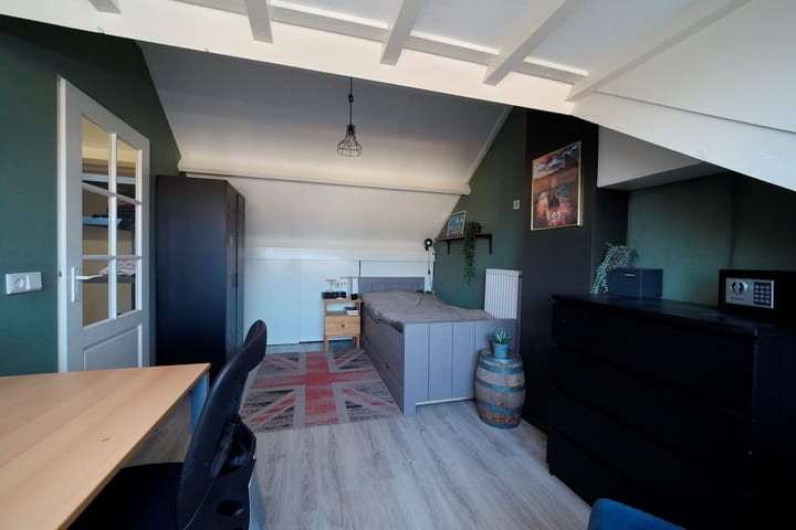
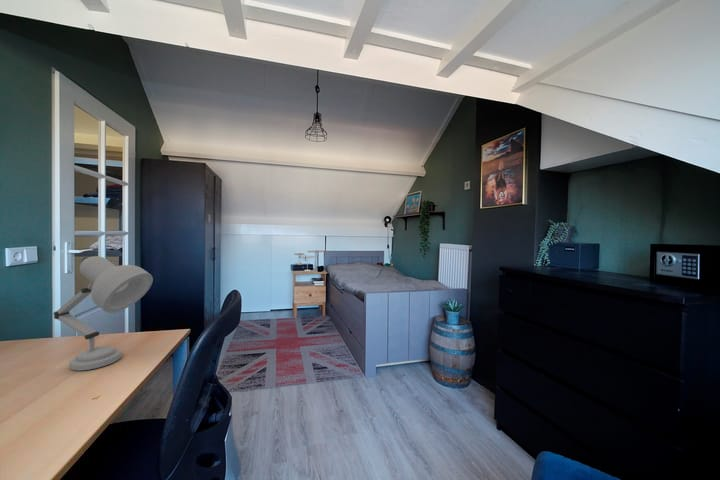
+ desk lamp [53,255,154,372]
